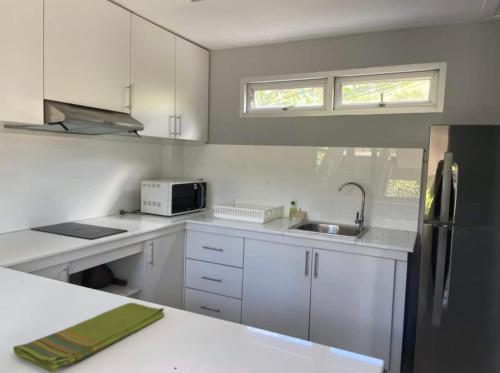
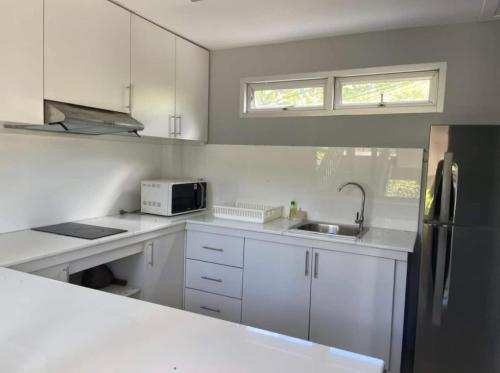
- dish towel [12,302,166,373]
